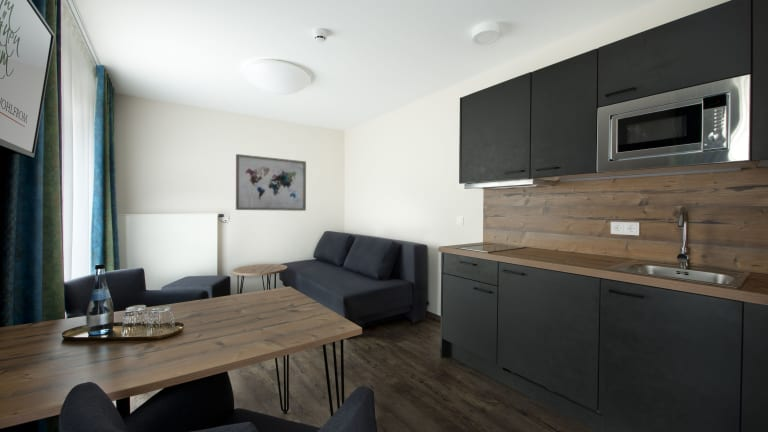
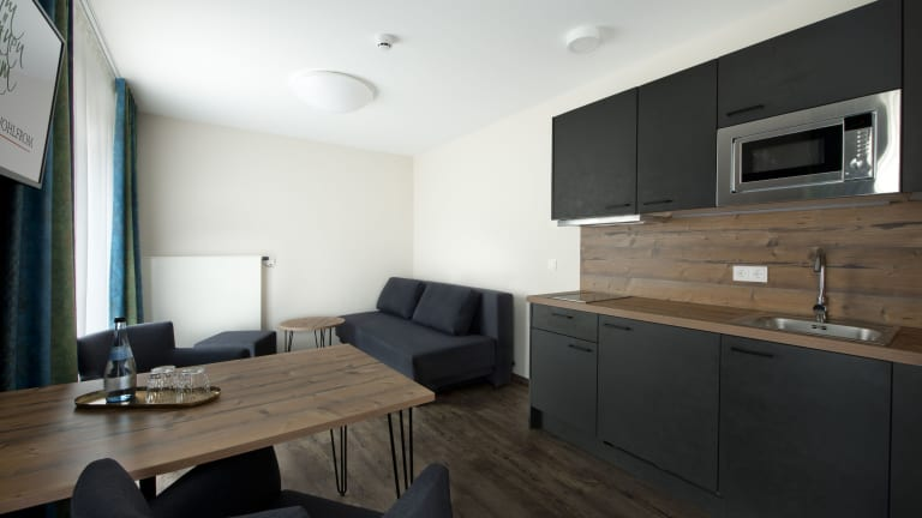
- wall art [235,153,307,212]
